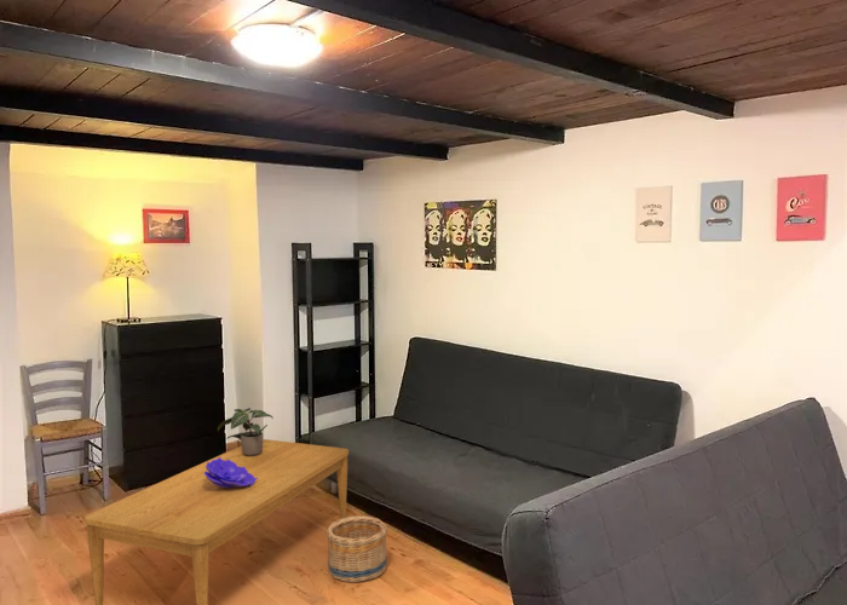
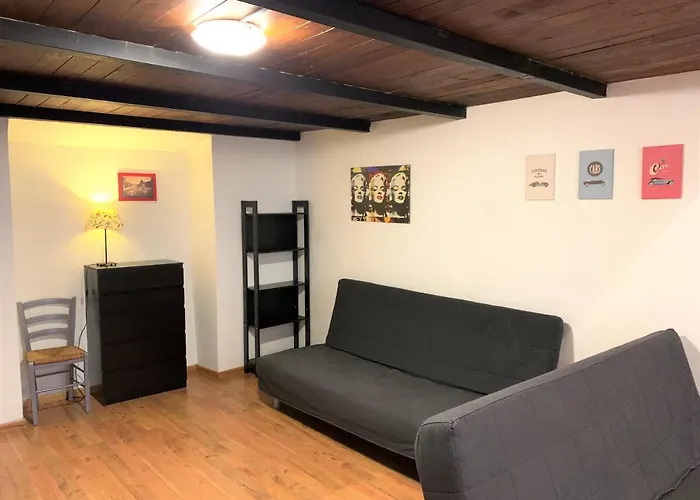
- basket [325,514,388,583]
- decorative bowl [204,456,258,488]
- potted plant [217,407,275,456]
- coffee table [83,438,350,605]
